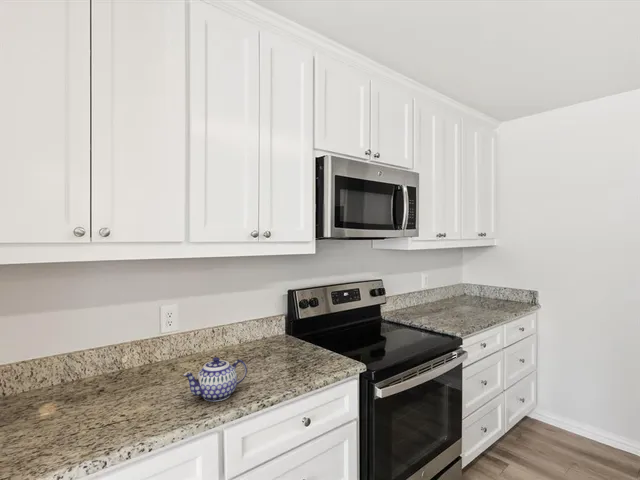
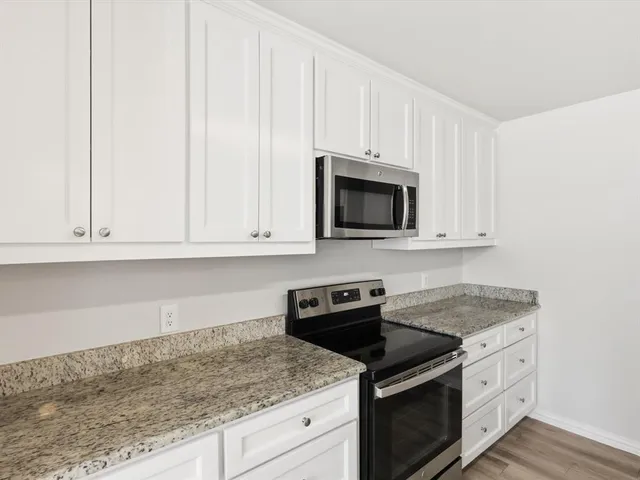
- teapot [182,356,248,403]
